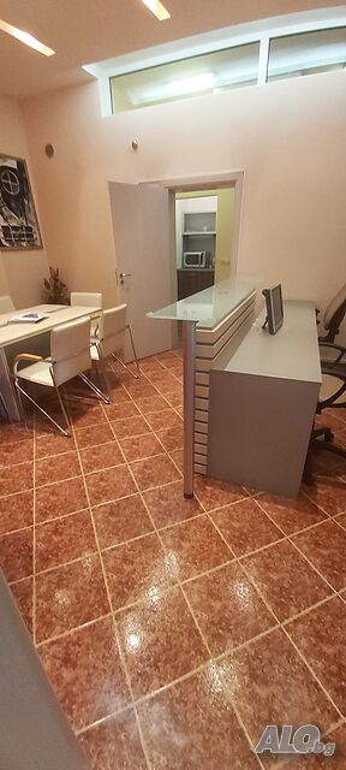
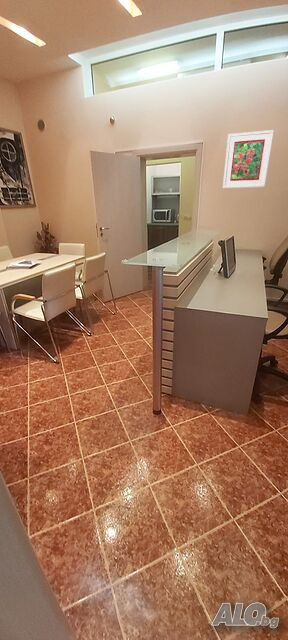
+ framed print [222,129,275,189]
